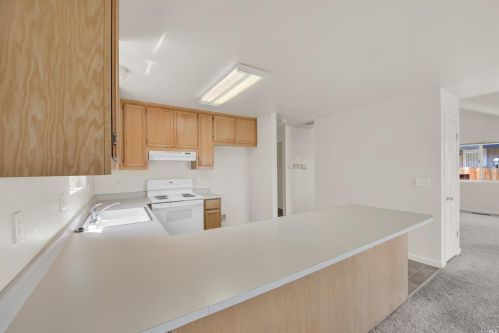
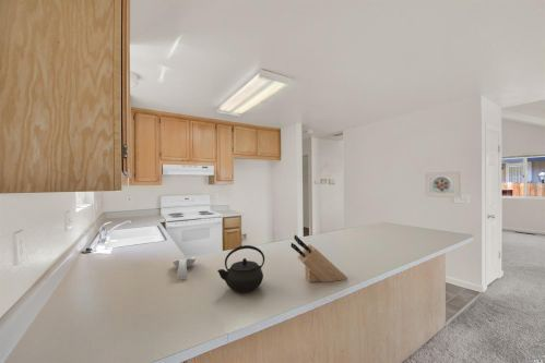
+ kettle [216,244,265,294]
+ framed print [424,170,461,198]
+ knife block [289,233,348,283]
+ spoon rest [171,255,197,280]
